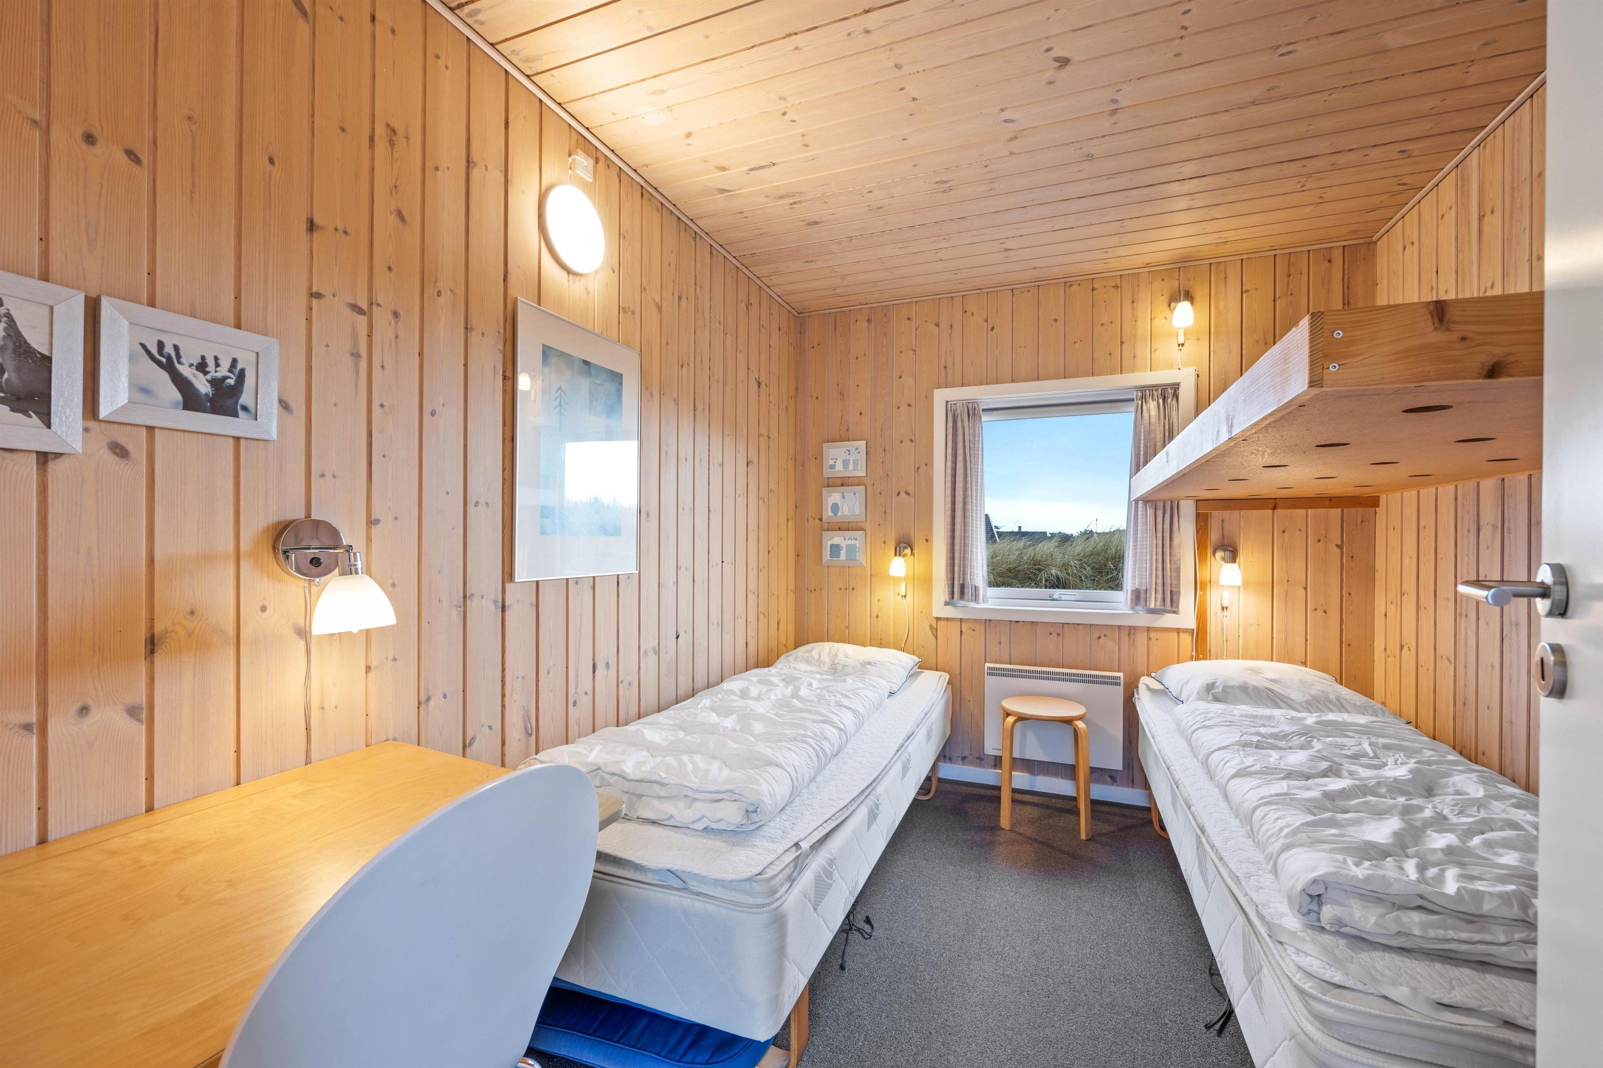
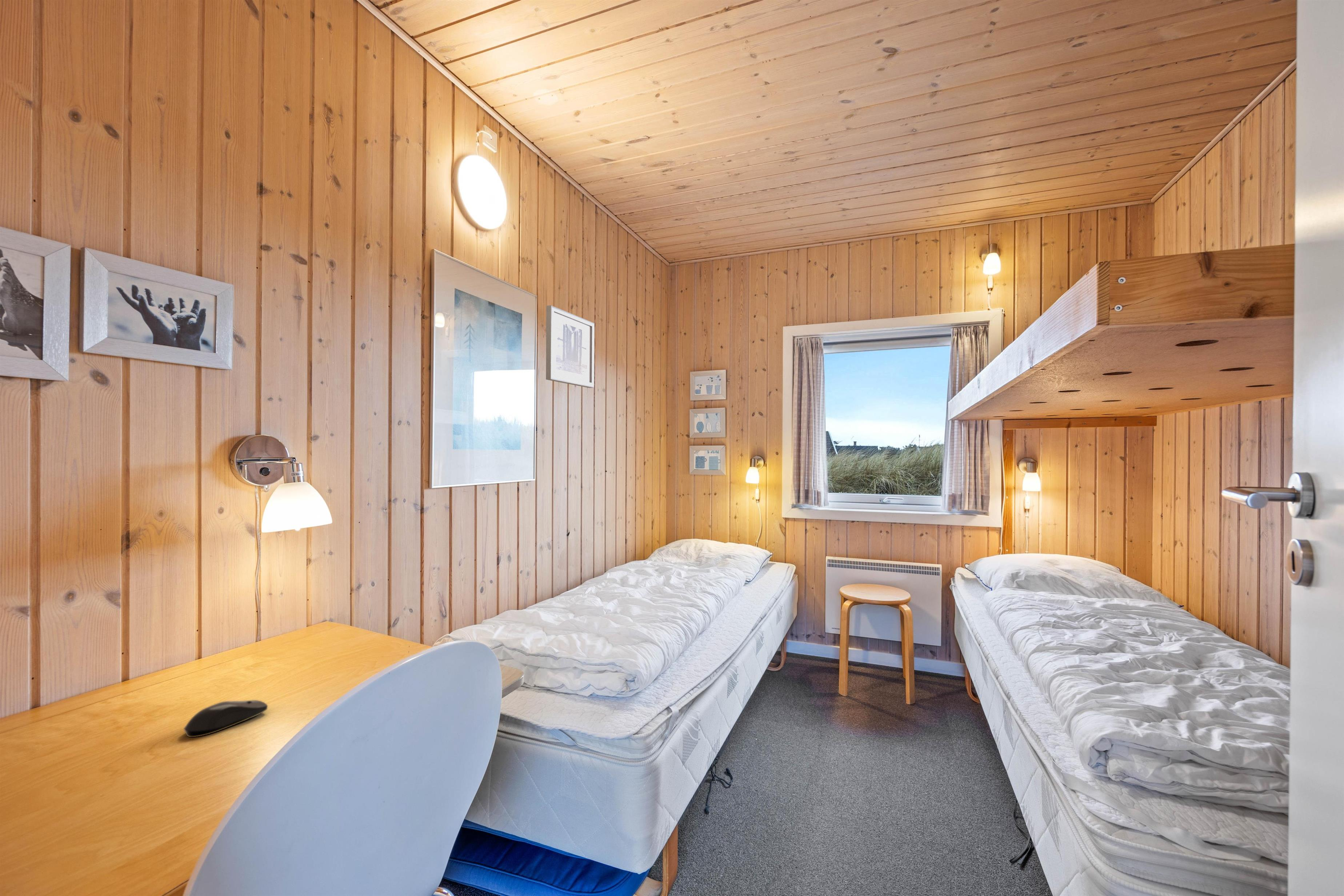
+ wall art [545,305,595,388]
+ computer mouse [183,700,268,737]
